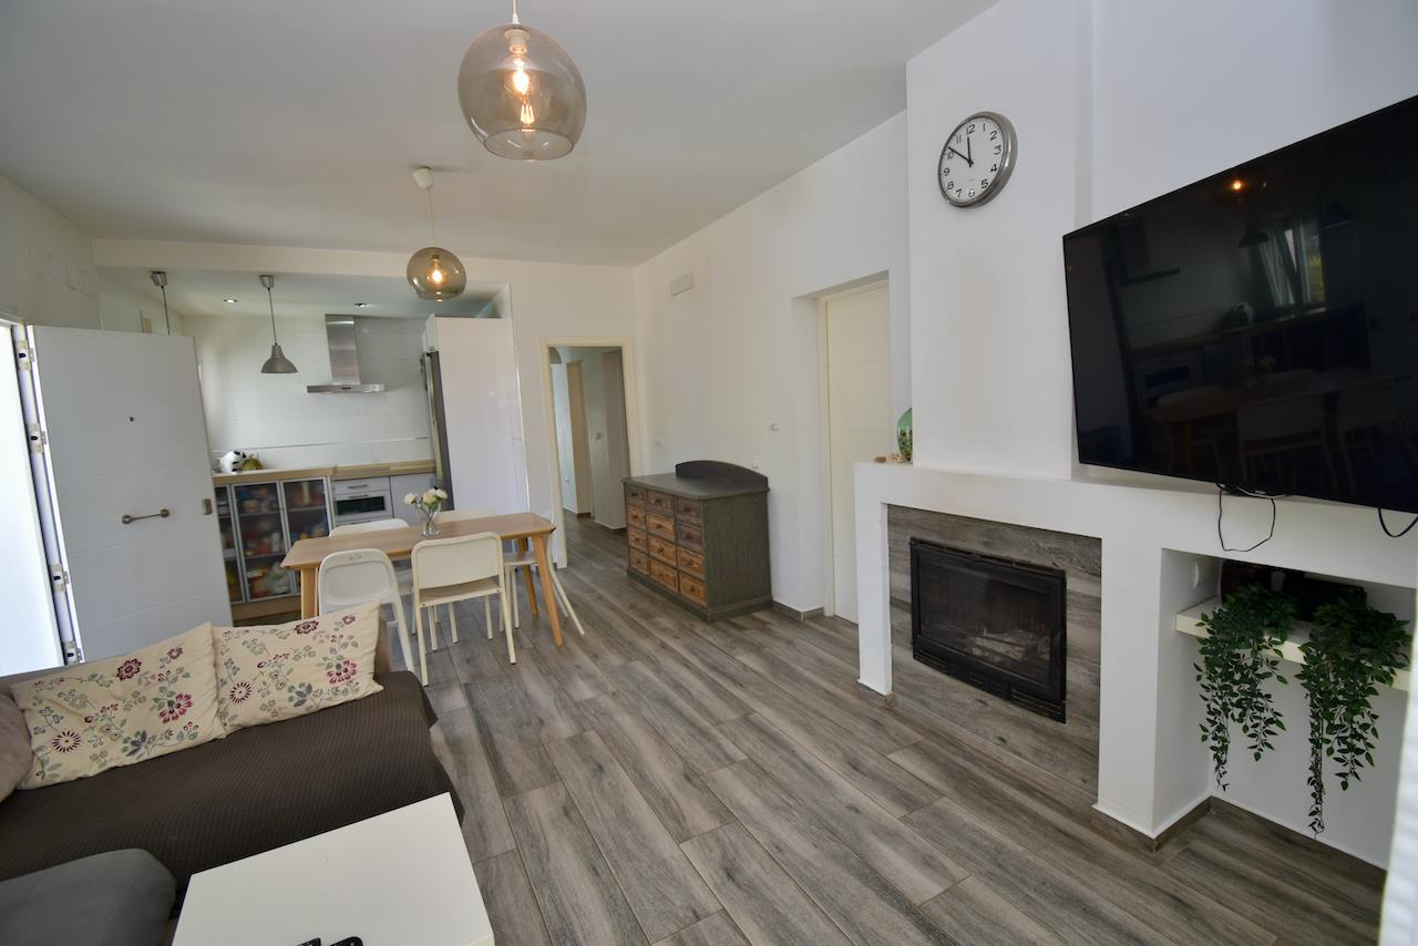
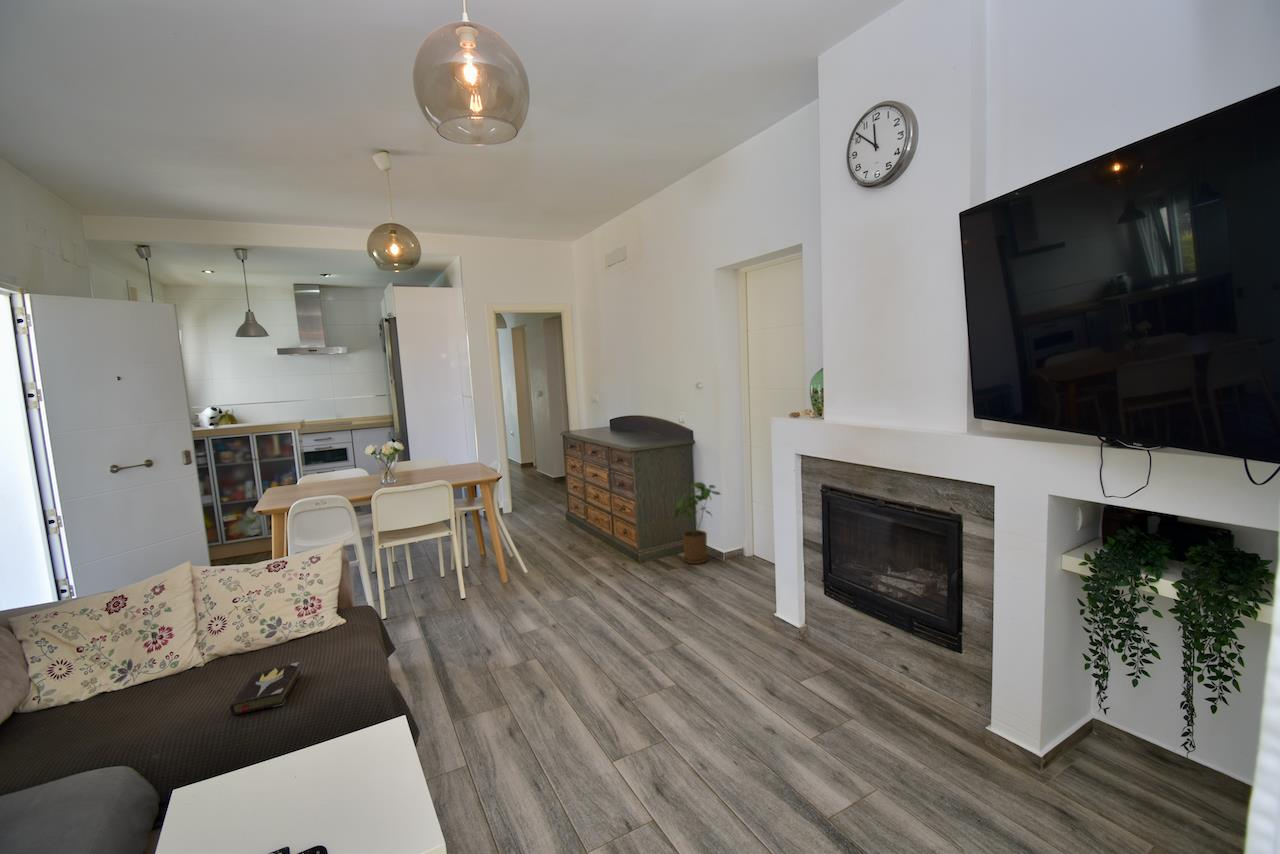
+ hardback book [229,661,302,717]
+ house plant [674,481,722,565]
